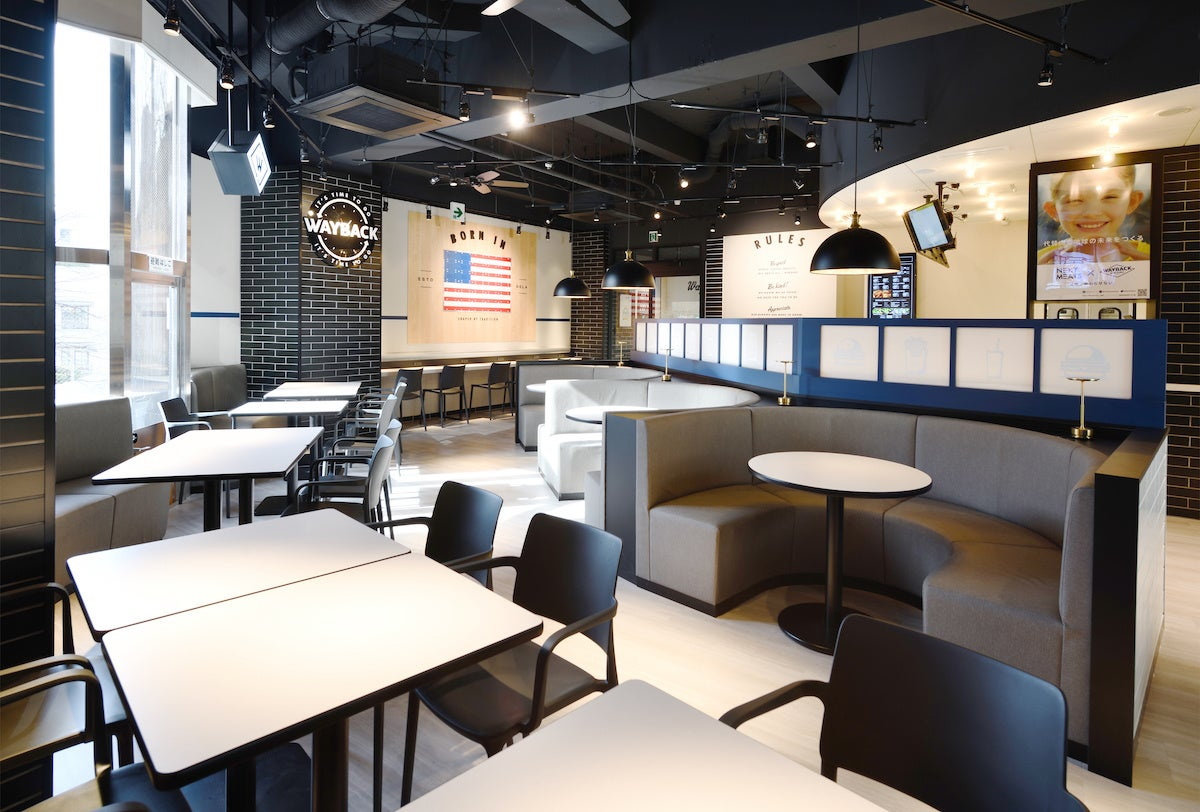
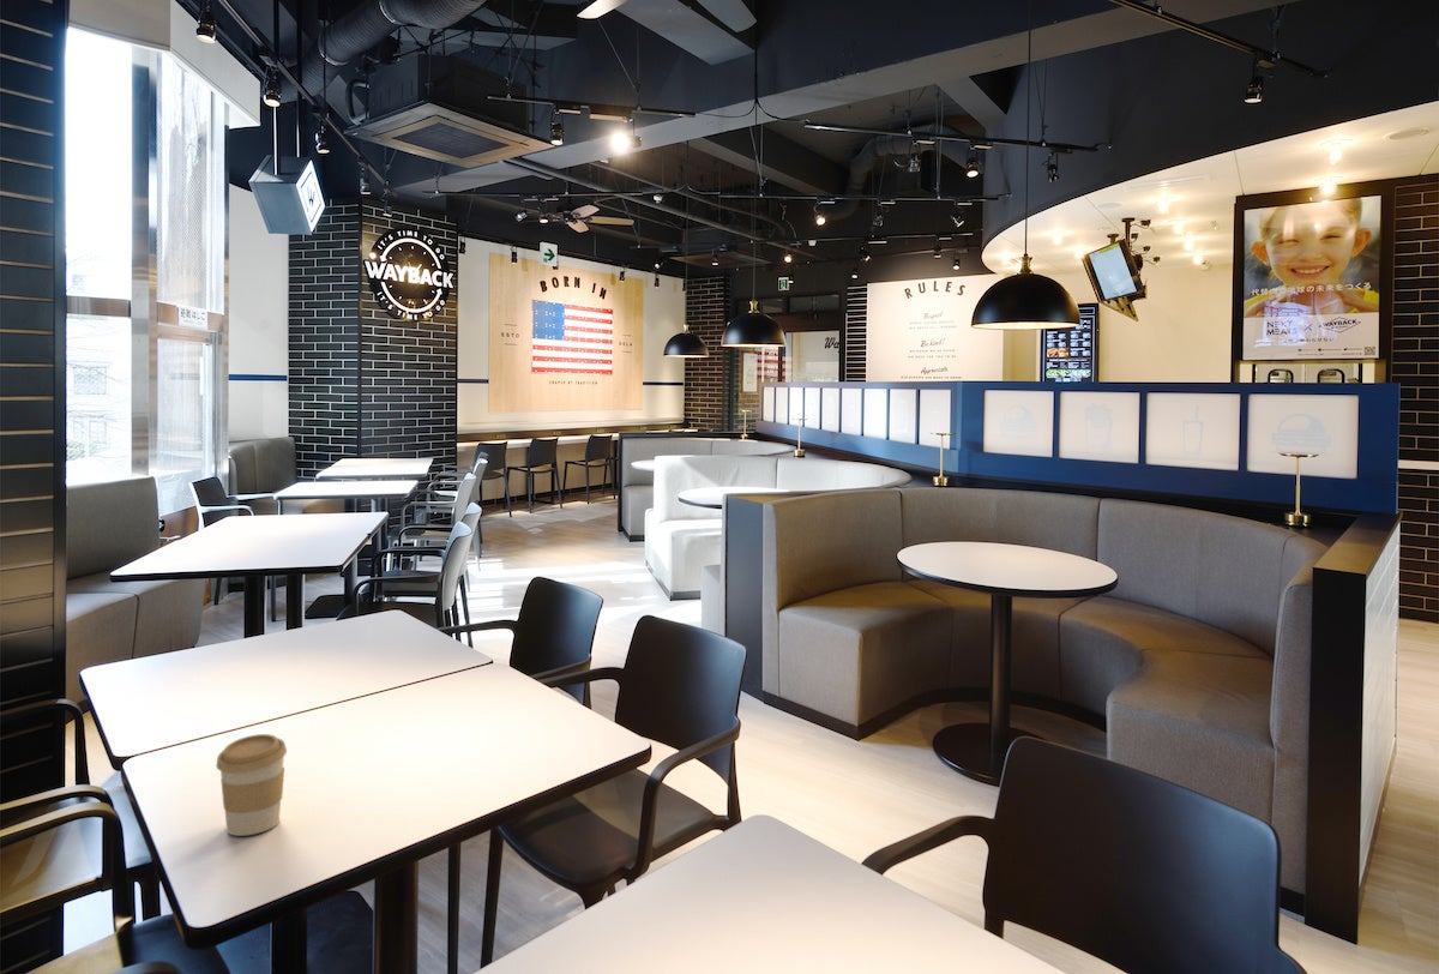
+ coffee cup [216,733,288,837]
